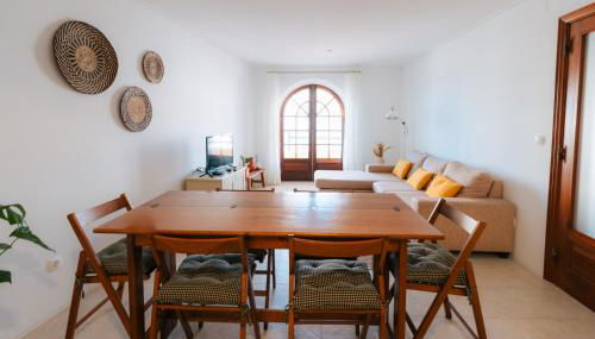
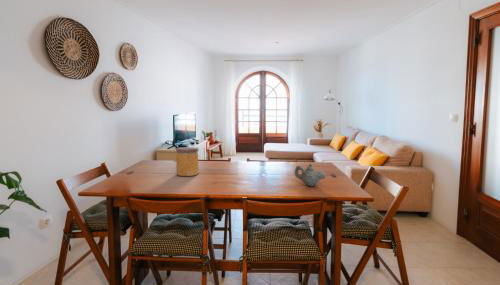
+ teapot [294,163,327,187]
+ jar [175,146,199,177]
